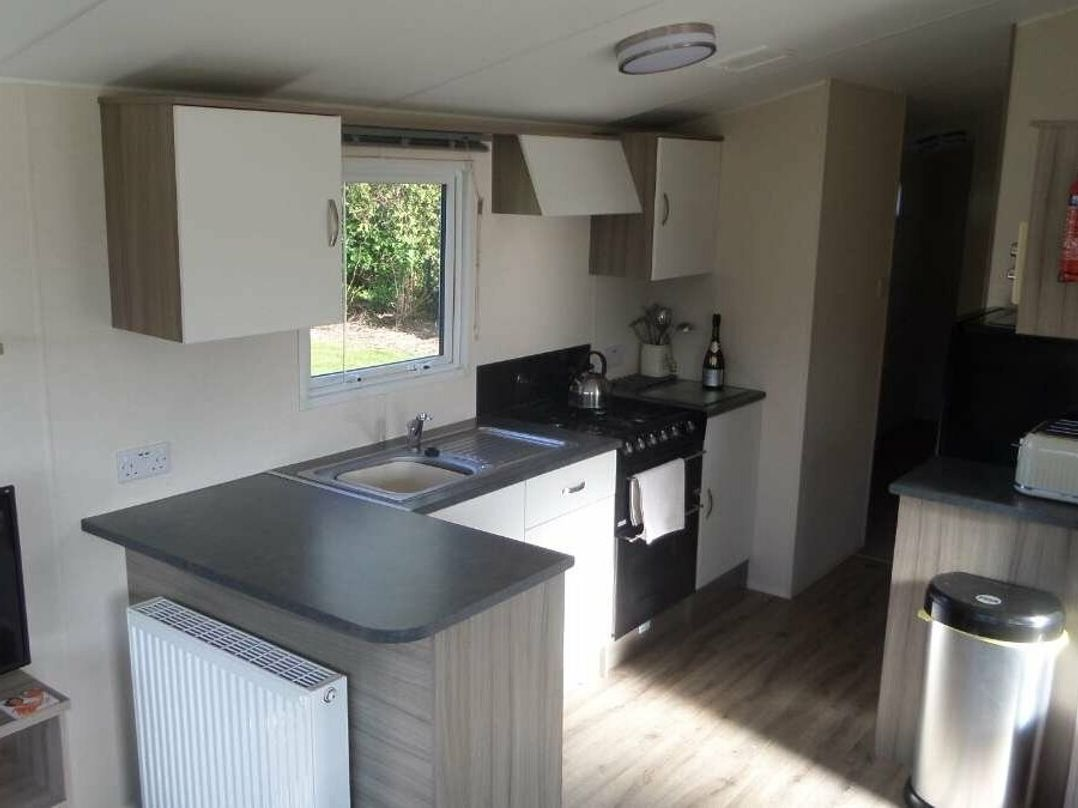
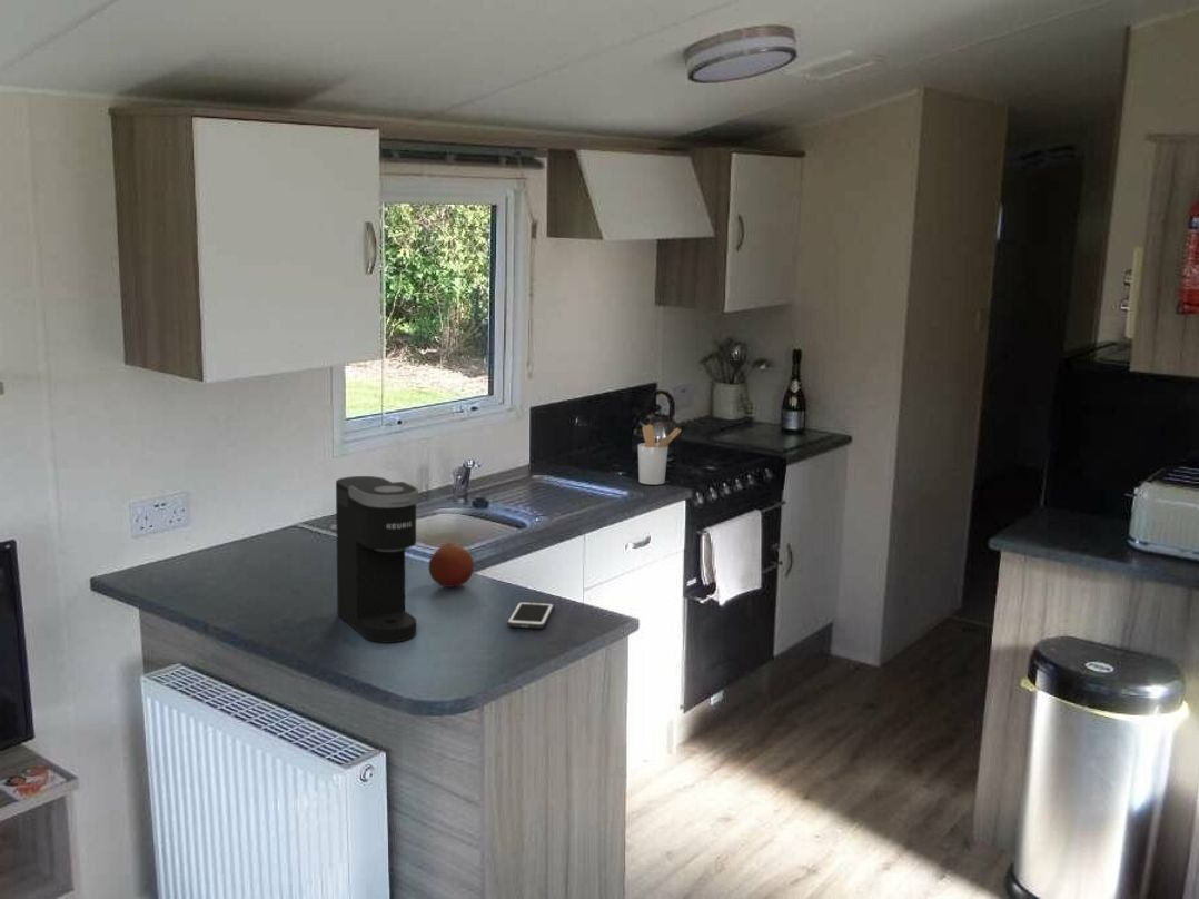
+ utensil holder [637,424,682,486]
+ fruit [428,542,475,589]
+ cell phone [506,601,555,630]
+ coffee maker [335,475,419,643]
